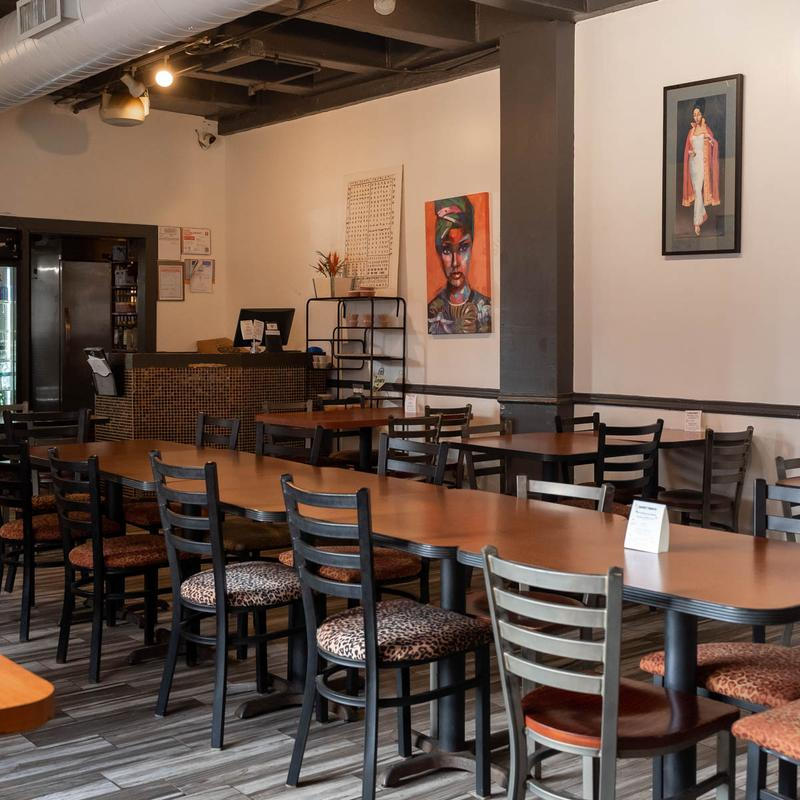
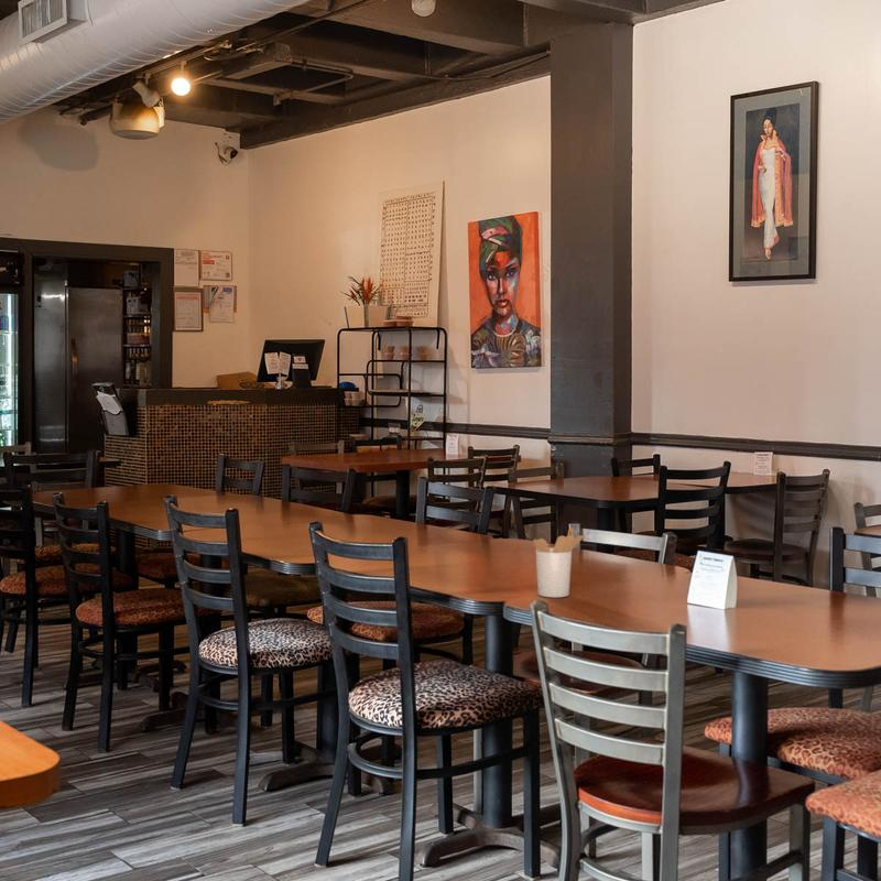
+ utensil holder [532,526,585,598]
